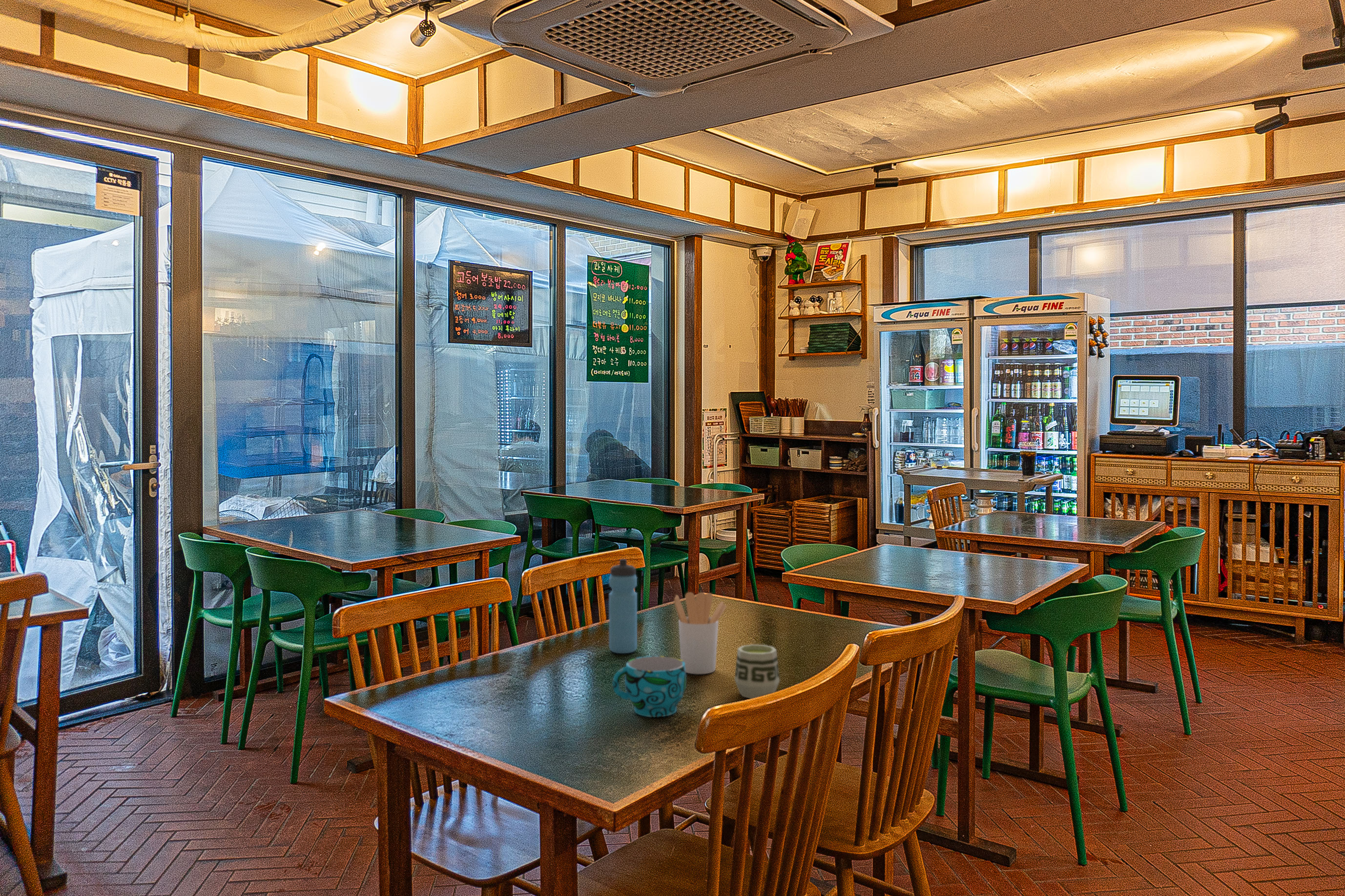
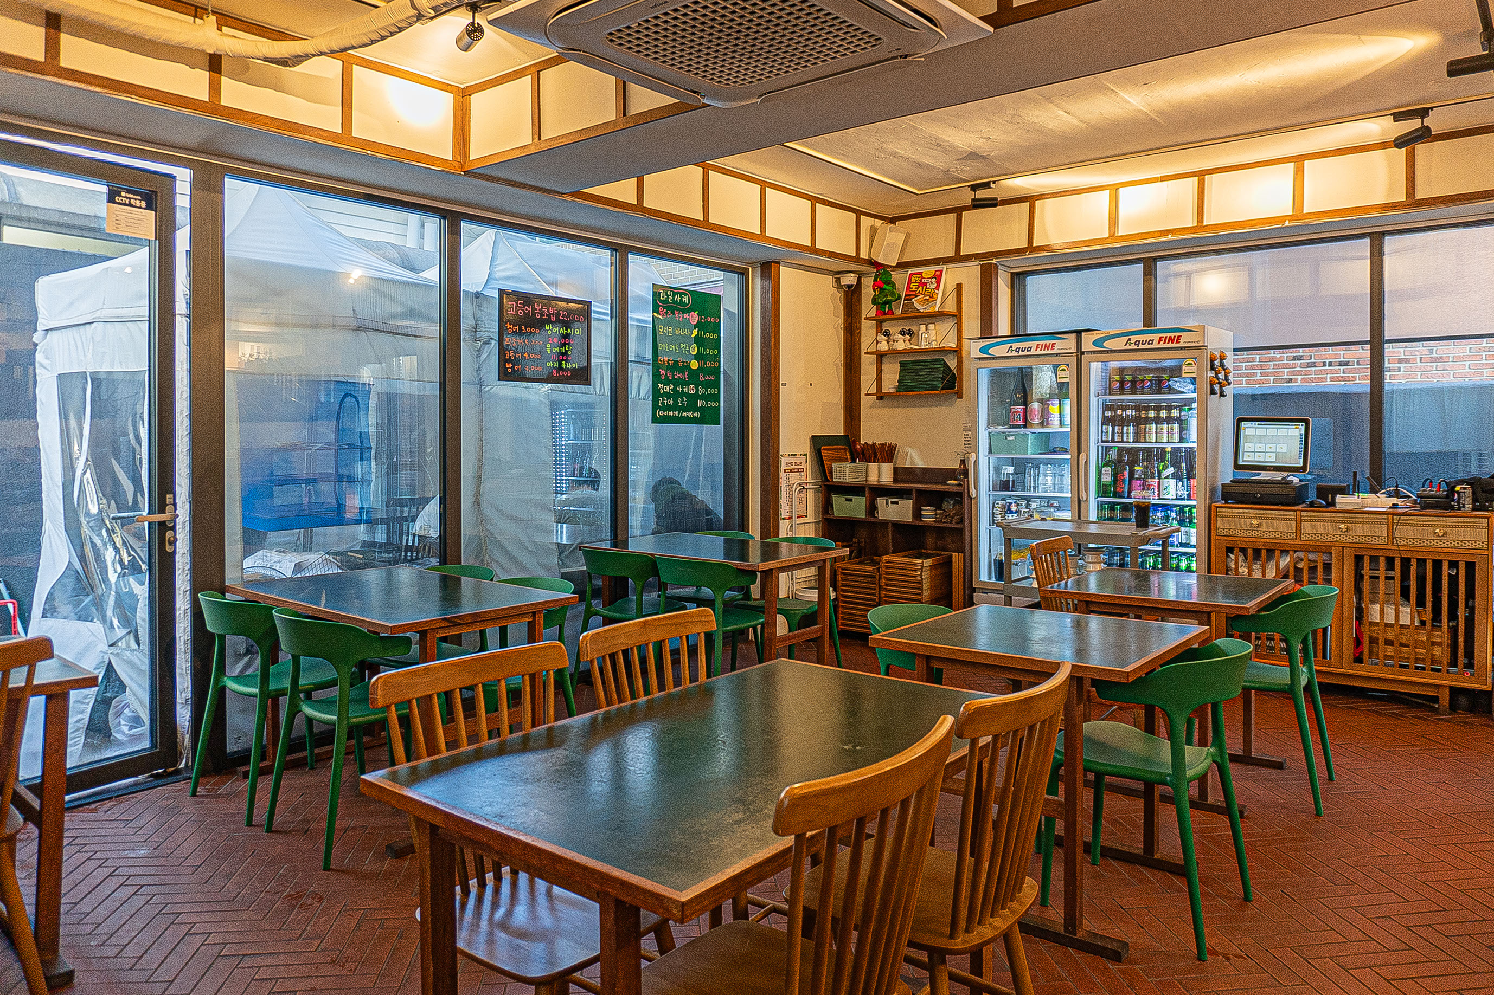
- utensil holder [674,591,727,674]
- cup [612,655,687,717]
- water bottle [609,558,638,654]
- cup [734,644,780,699]
